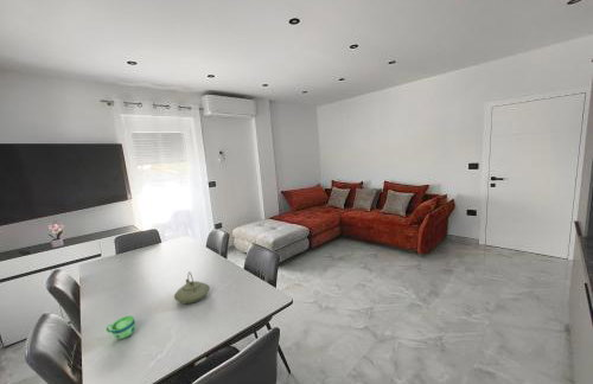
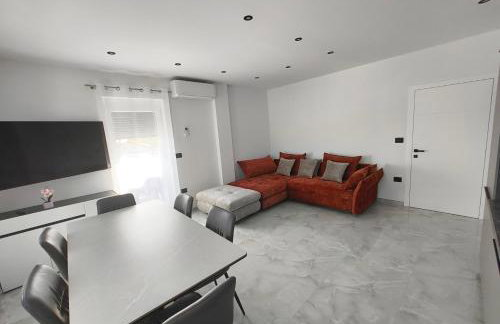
- cup [104,315,136,340]
- teapot [173,271,211,305]
